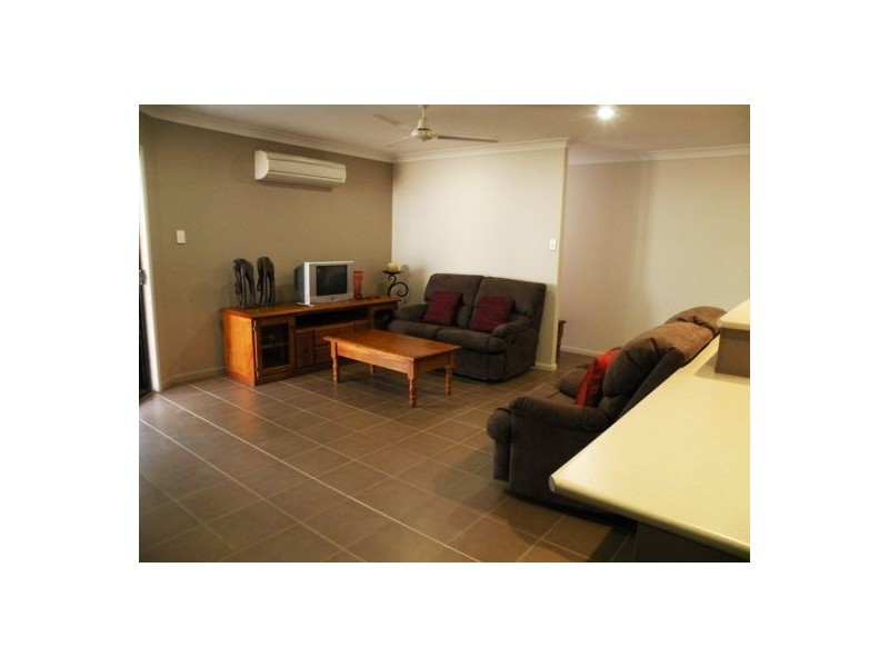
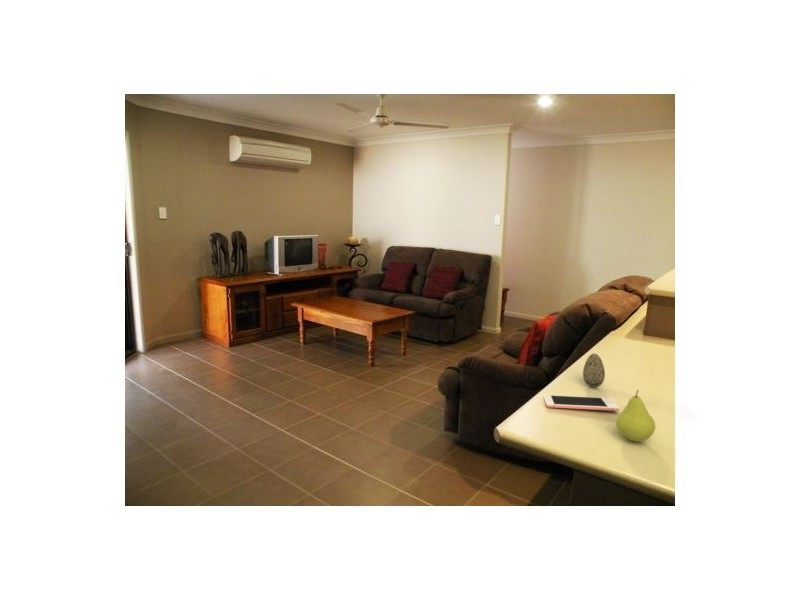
+ decorative egg [582,353,606,388]
+ cell phone [543,394,620,412]
+ fruit [615,389,656,443]
